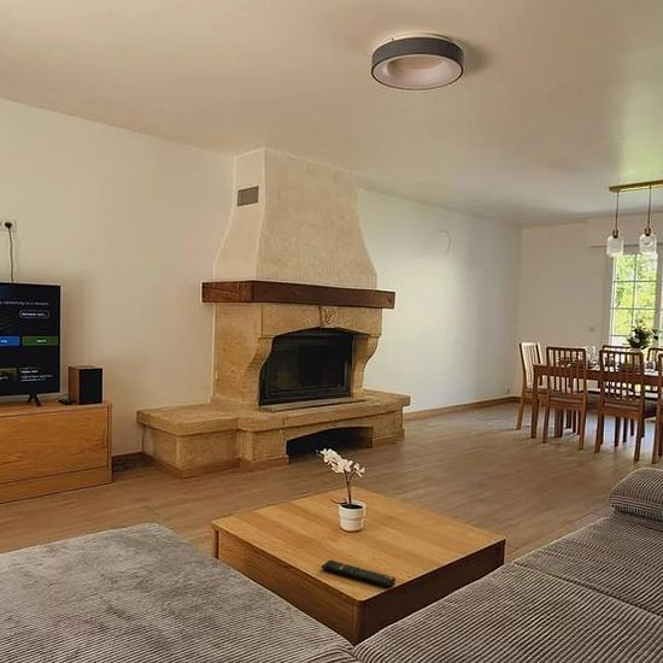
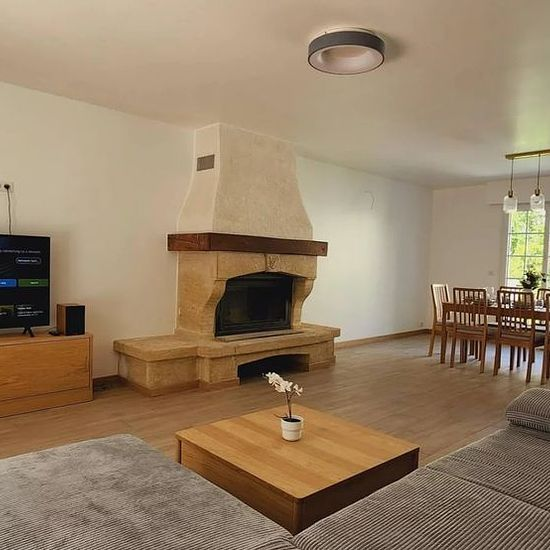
- remote control [321,559,397,588]
